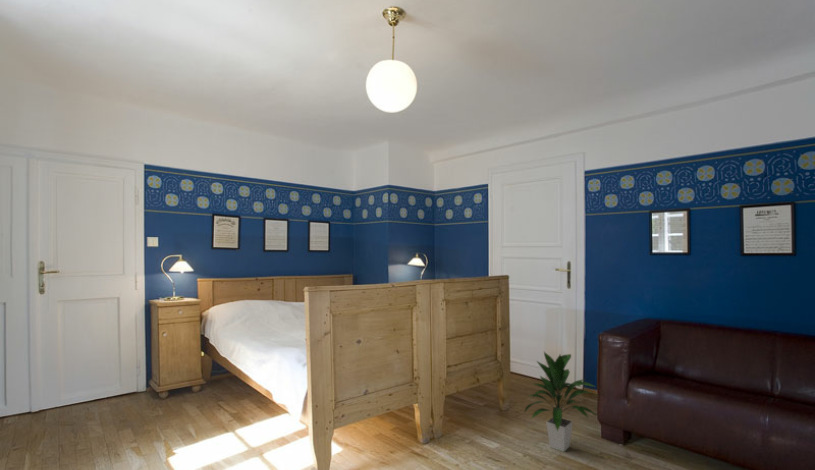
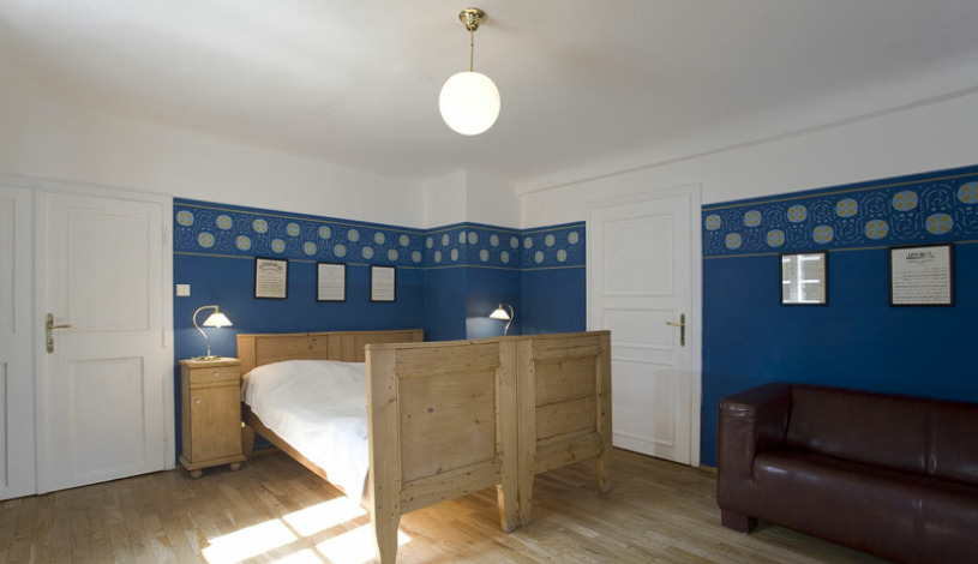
- indoor plant [523,351,598,453]
